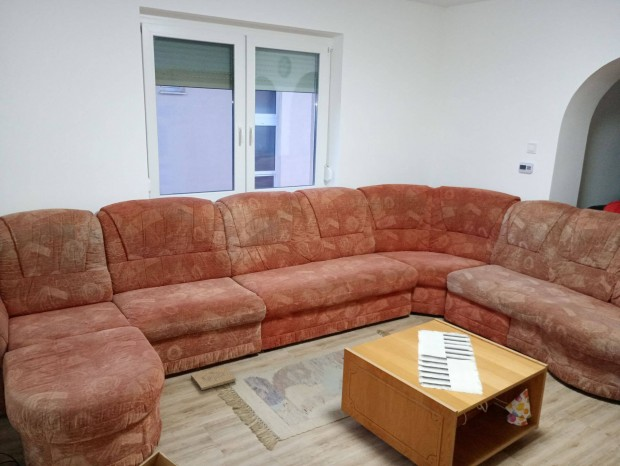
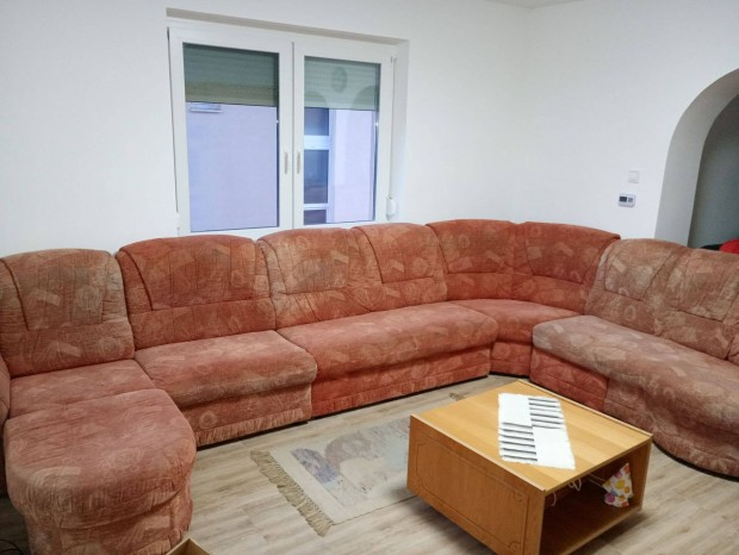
- box [190,366,237,391]
